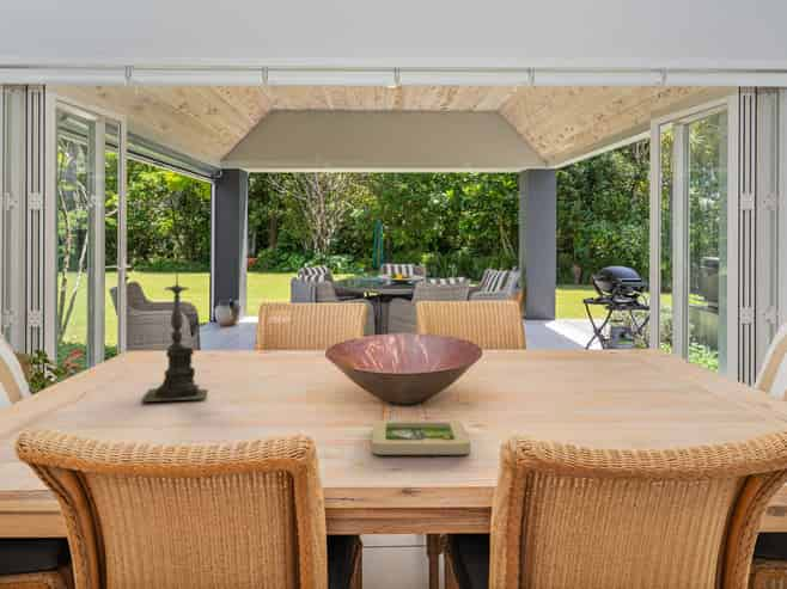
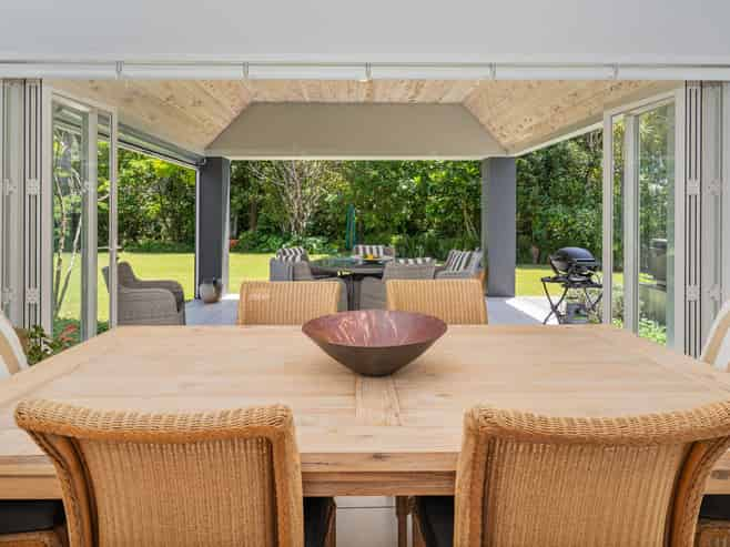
- candle holder [140,271,208,403]
- picture frame [371,418,471,455]
